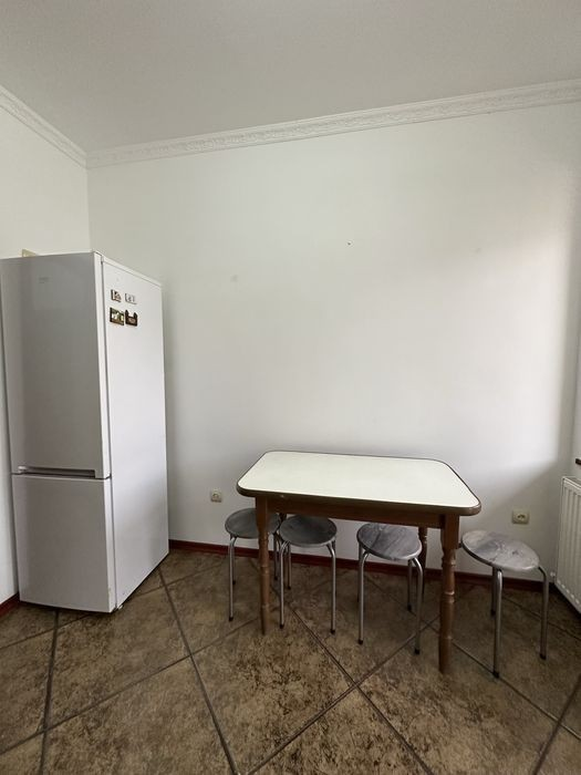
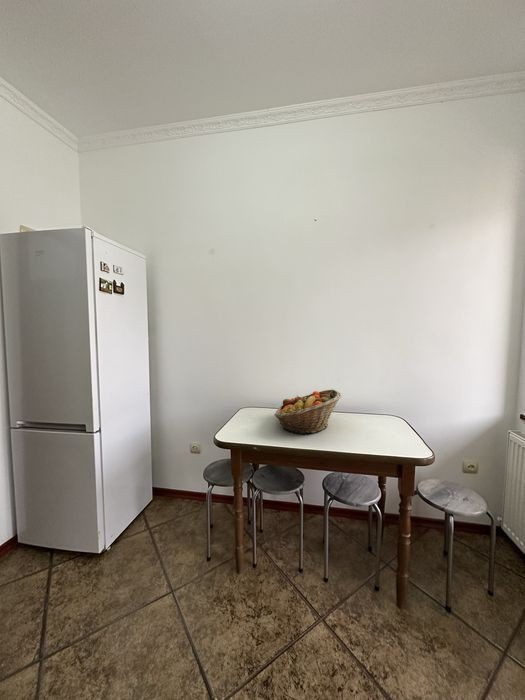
+ fruit basket [274,389,342,435]
